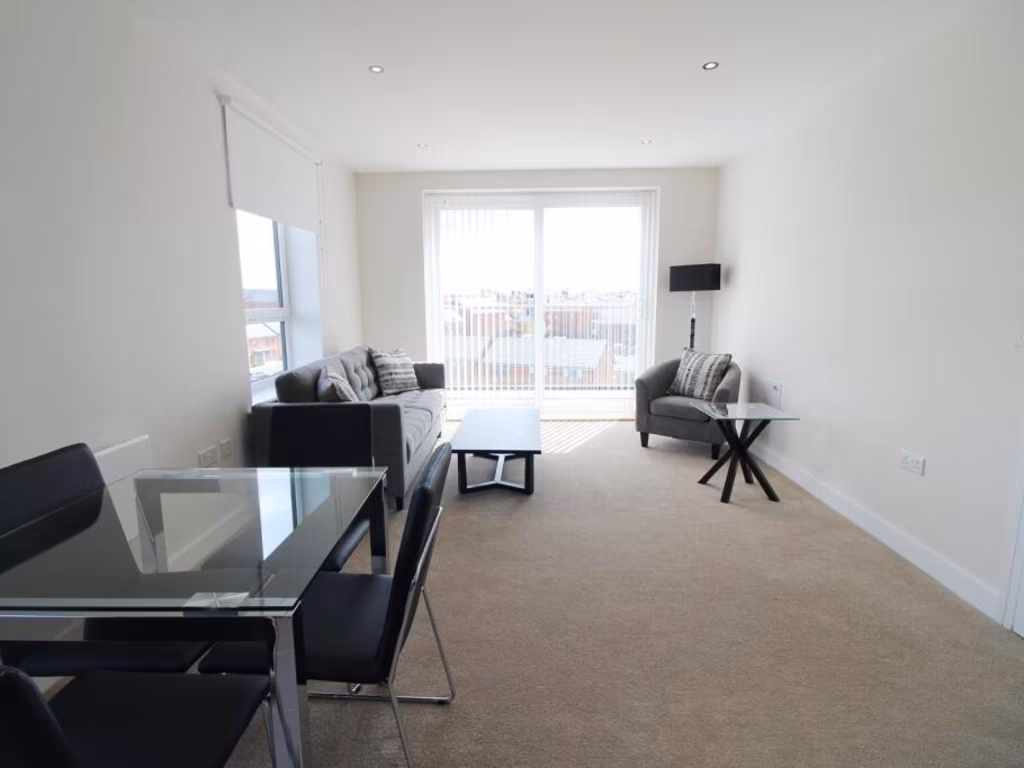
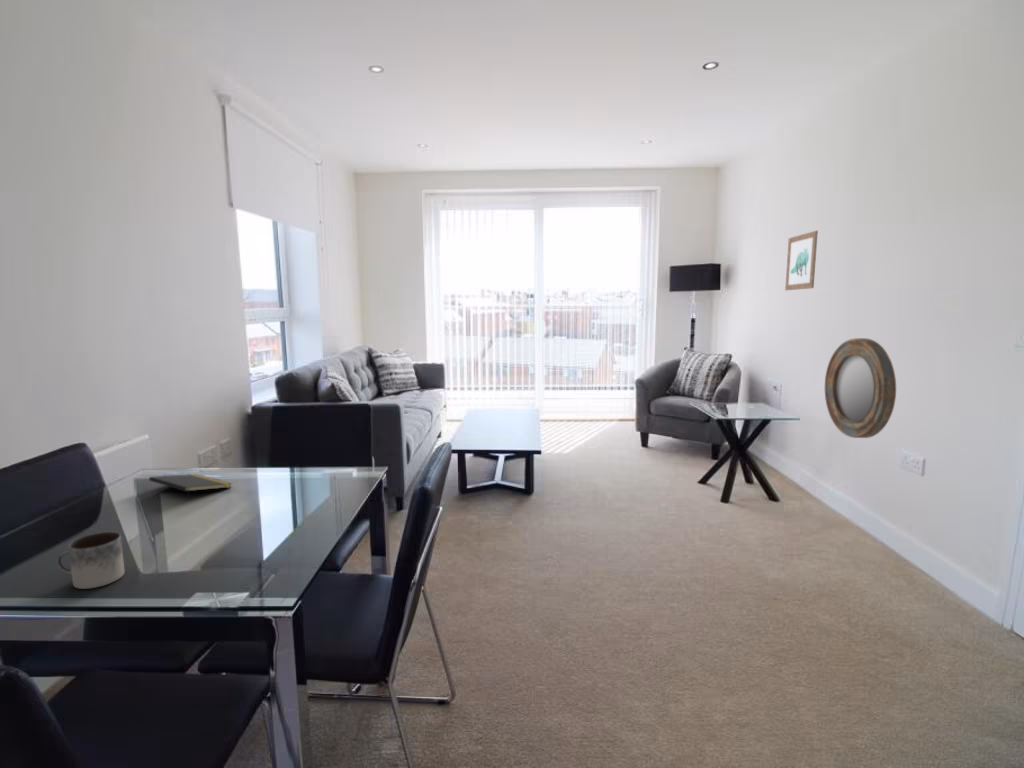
+ mug [56,531,126,590]
+ wall art [784,230,819,291]
+ home mirror [824,337,897,439]
+ notepad [148,473,233,502]
